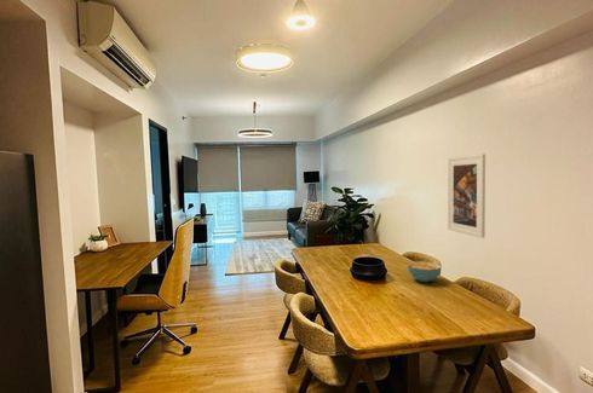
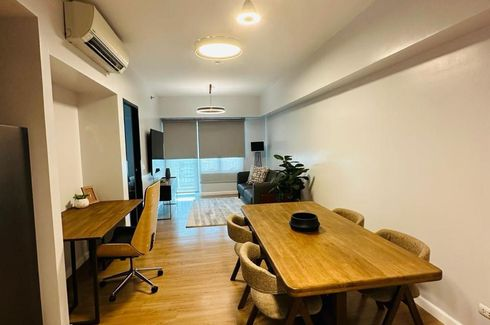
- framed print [447,152,487,239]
- cereal bowl [407,260,442,283]
